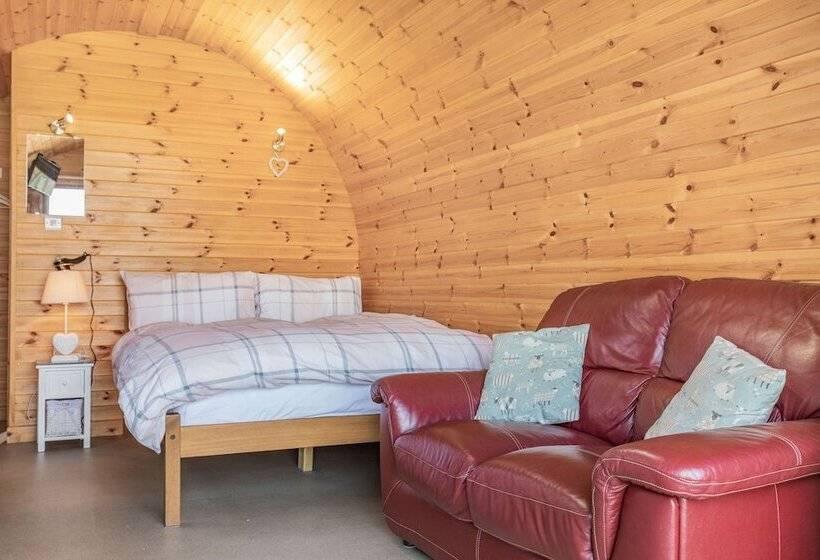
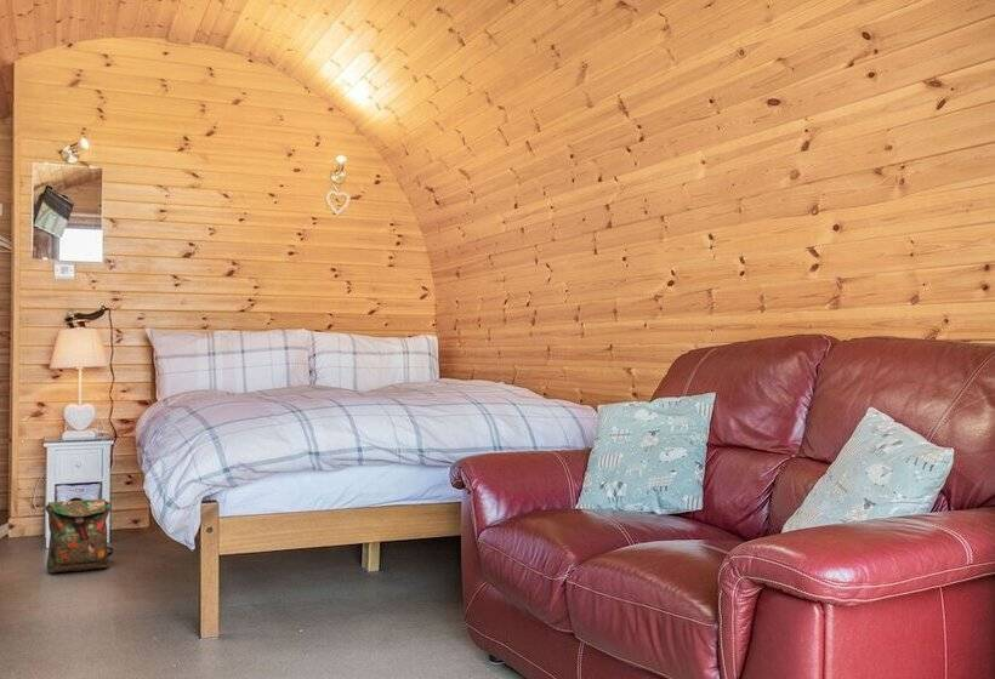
+ backpack [45,496,114,575]
